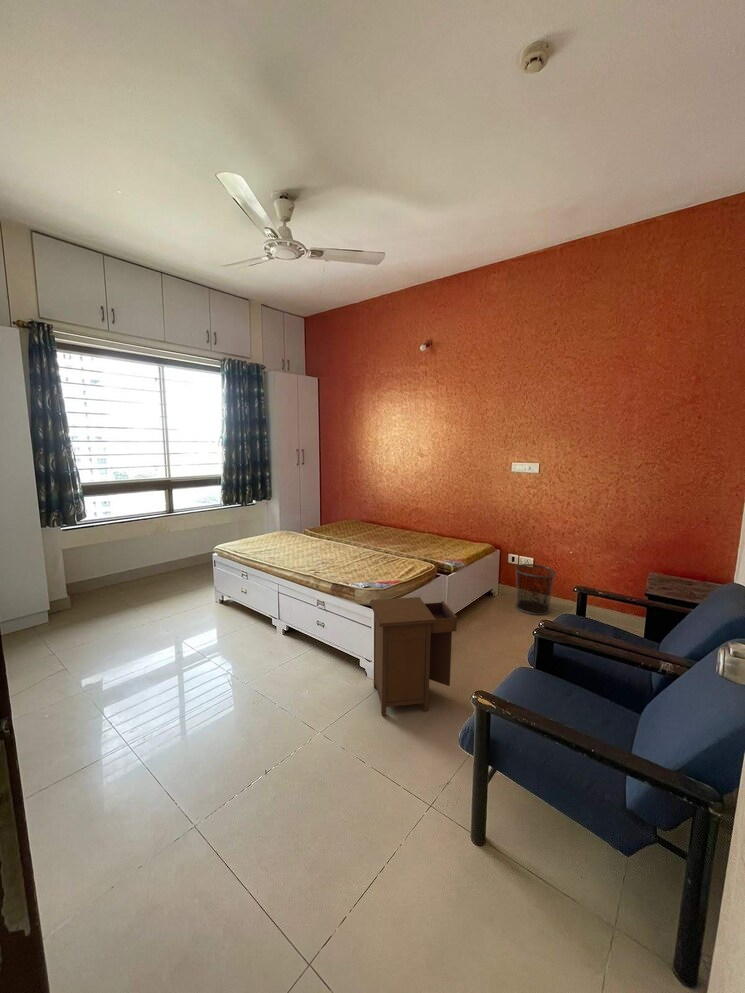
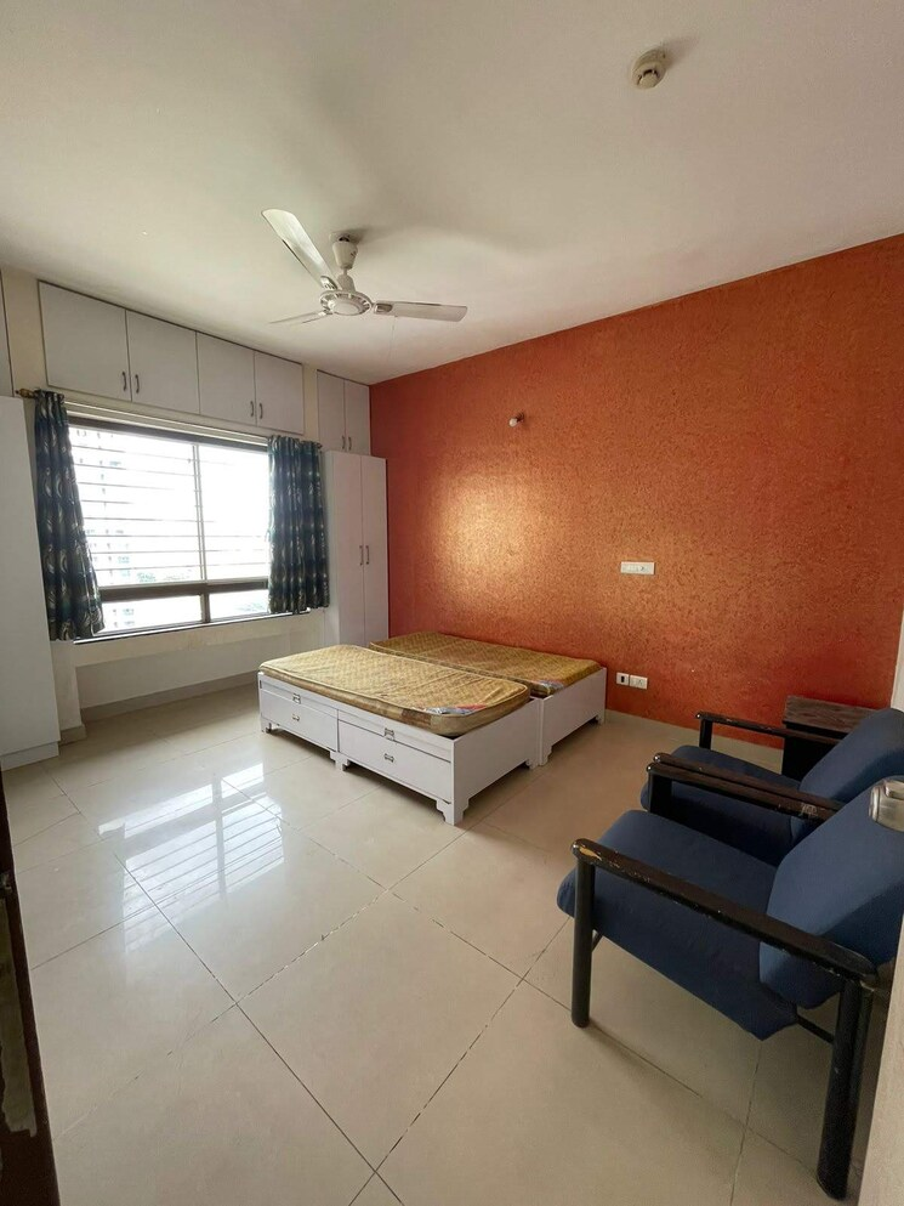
- nightstand [369,596,458,717]
- waste bin [514,563,557,616]
